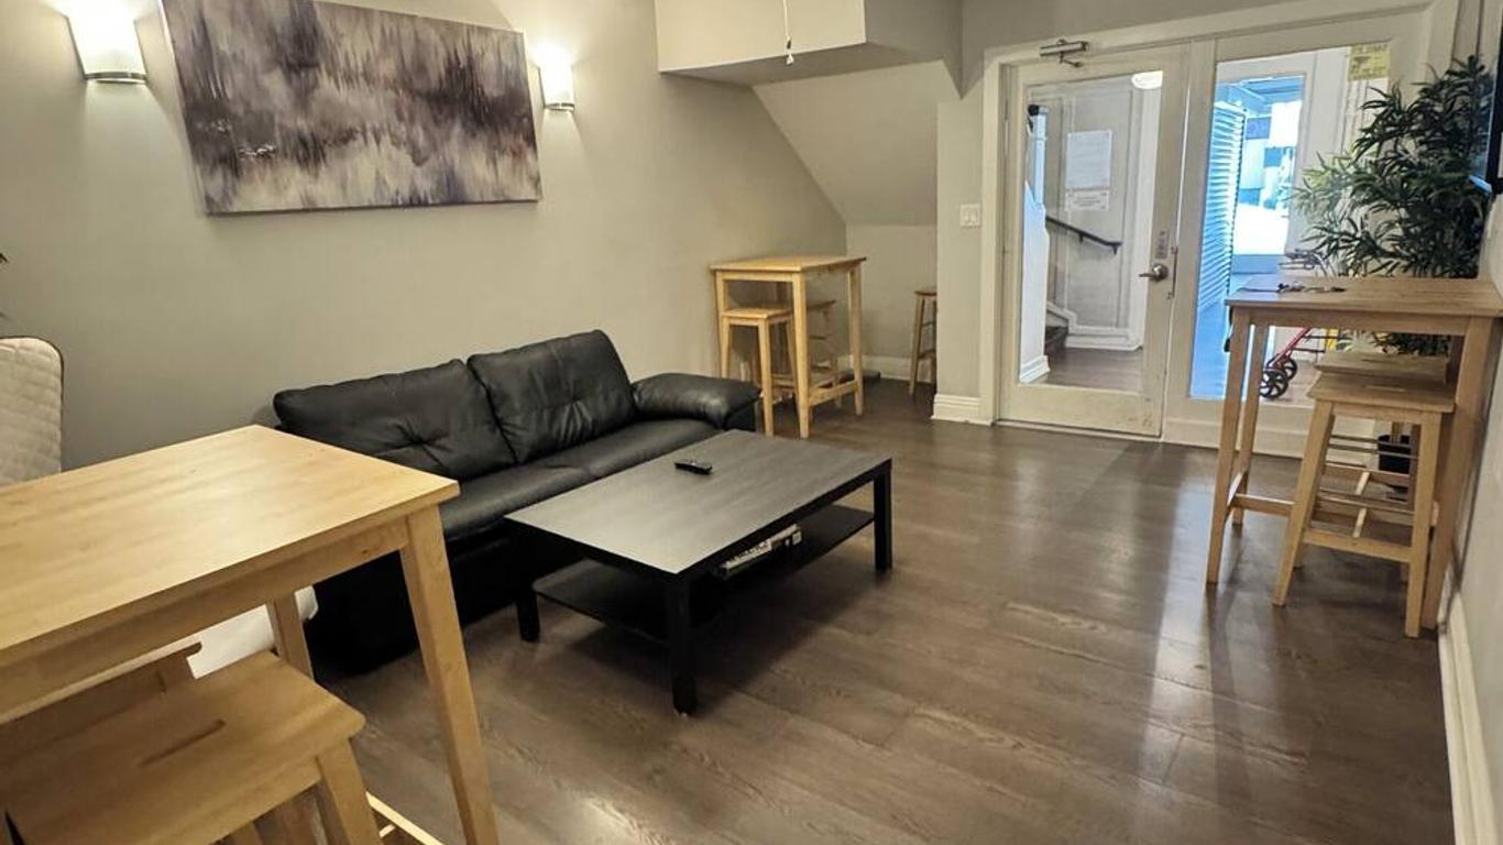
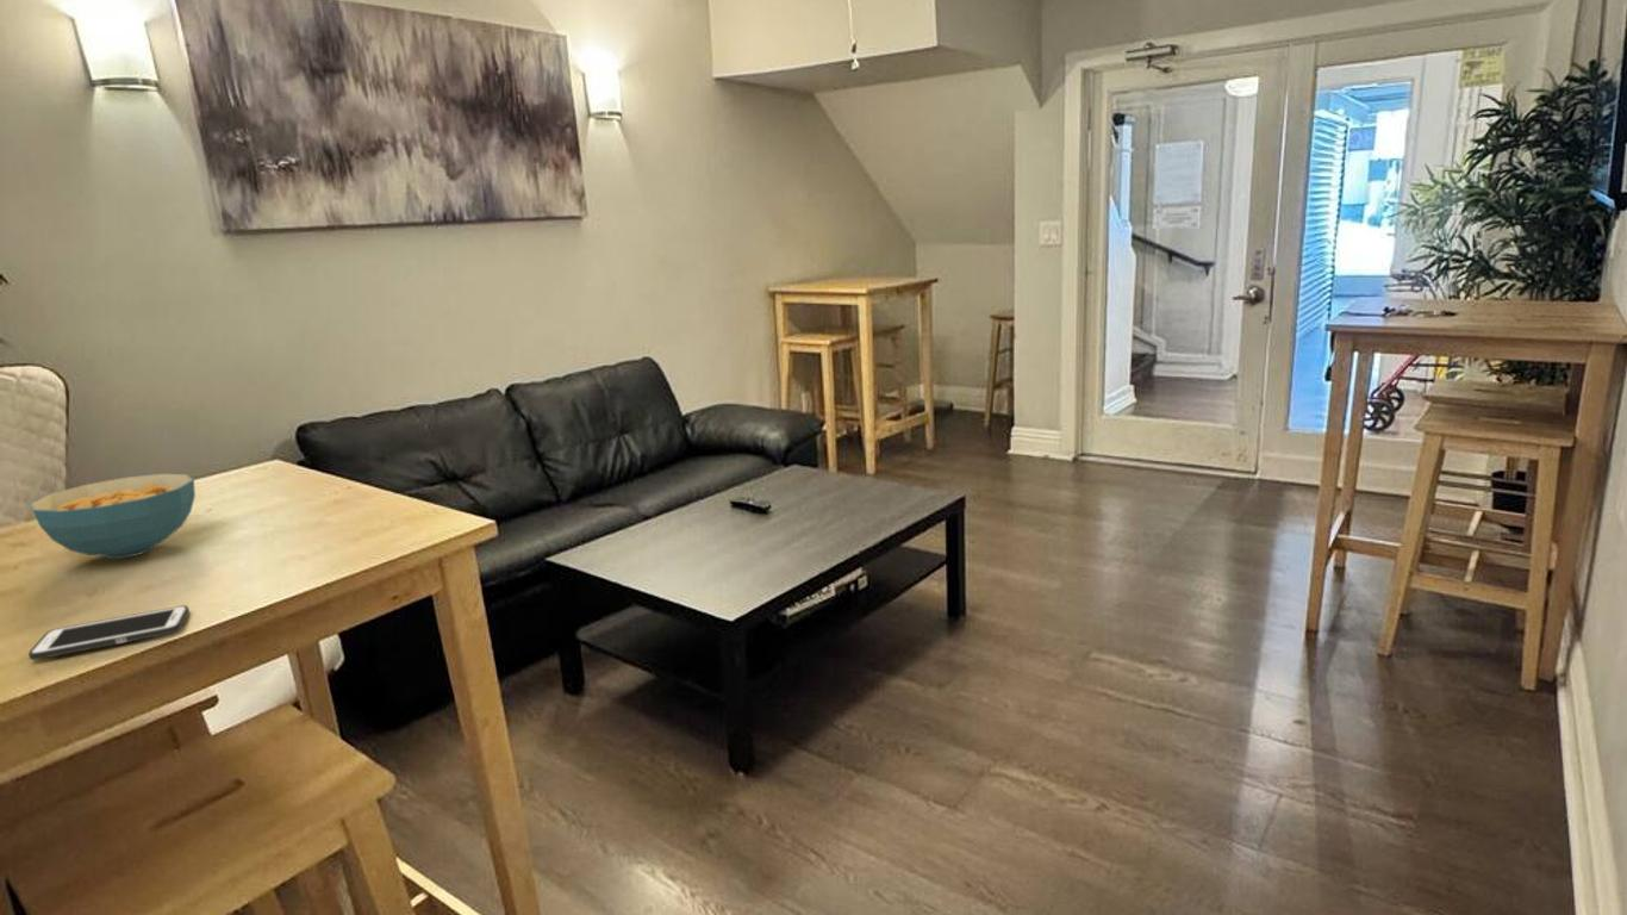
+ cereal bowl [29,473,197,560]
+ cell phone [27,604,191,661]
